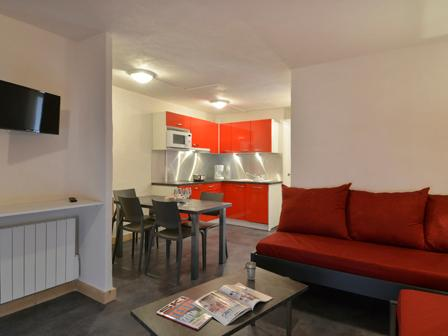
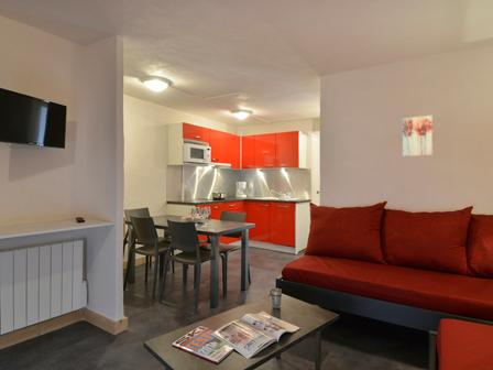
+ wall art [402,115,434,157]
